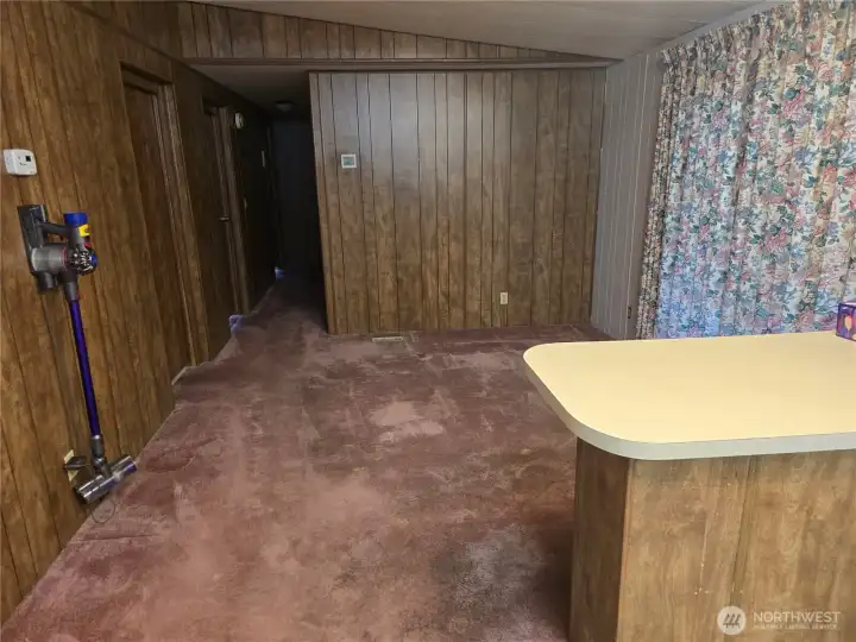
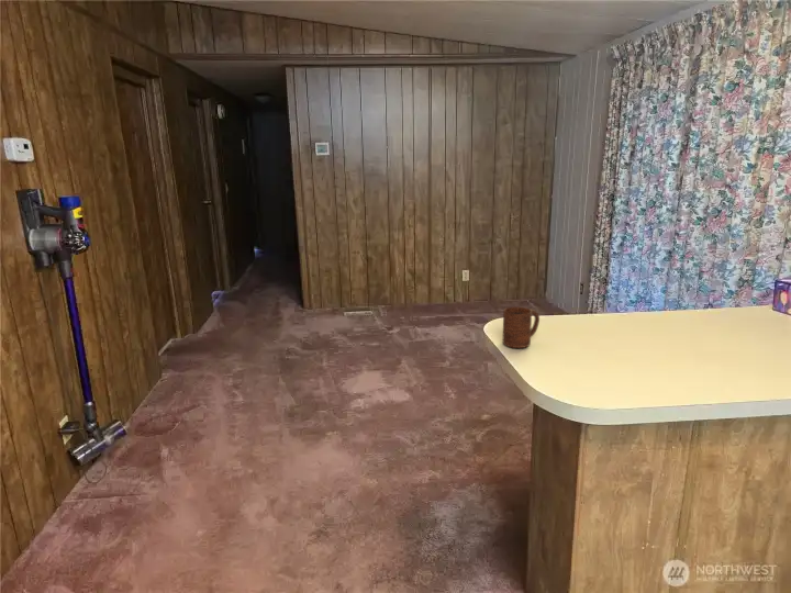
+ cup [502,306,541,349]
